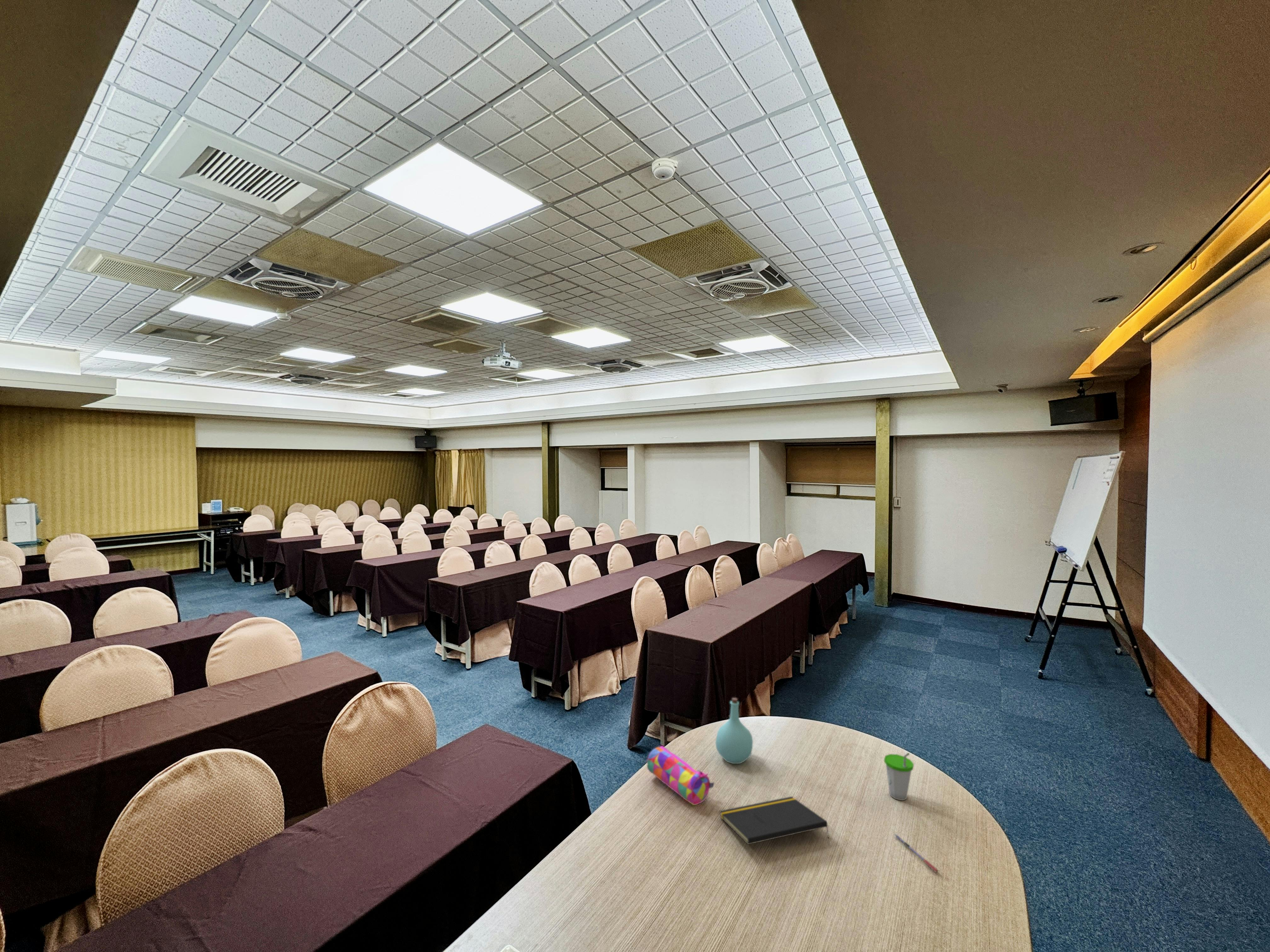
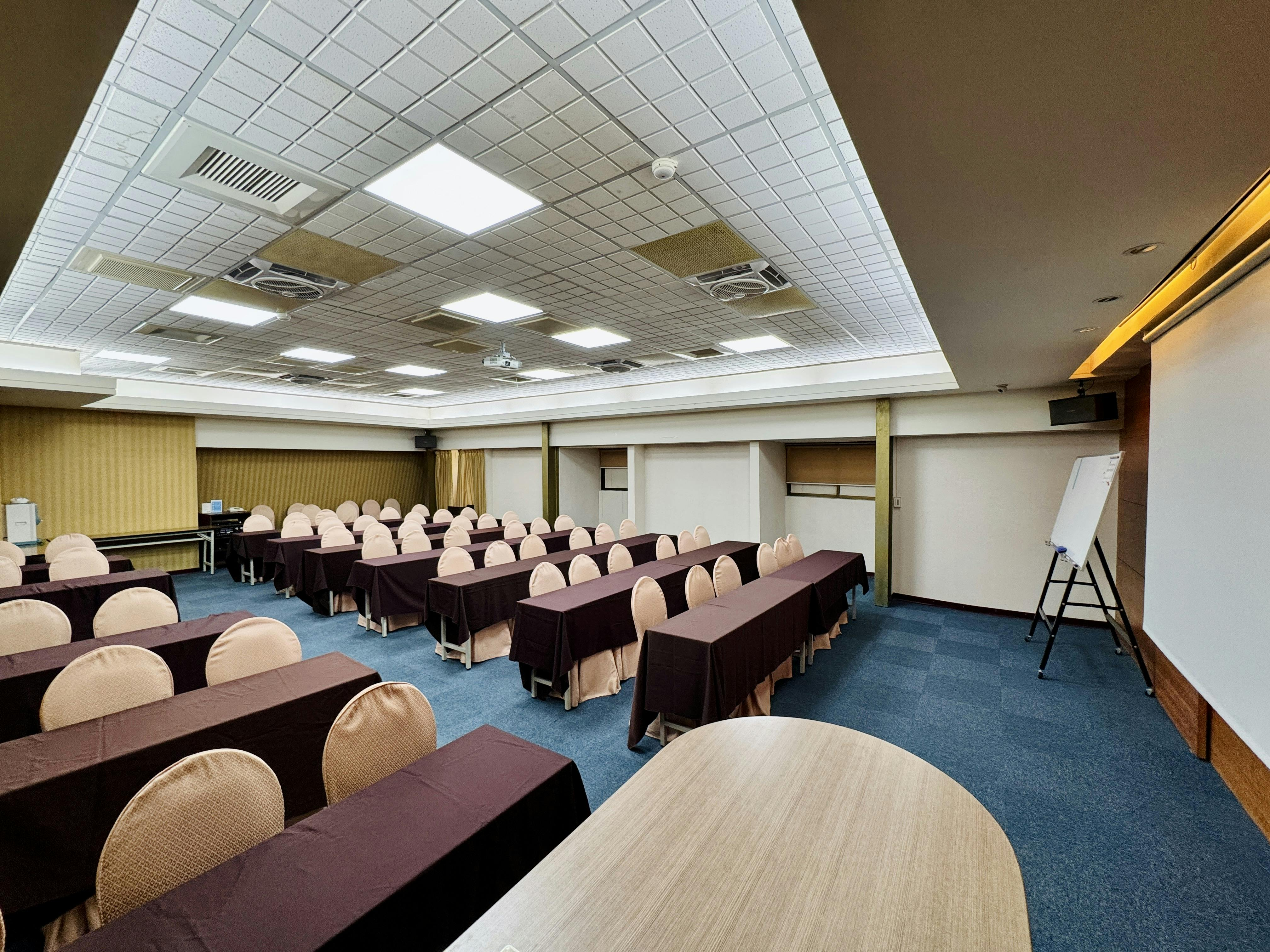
- cup [884,752,914,801]
- pencil case [646,746,714,806]
- bottle [715,697,753,764]
- notepad [719,796,829,845]
- pen [893,833,939,873]
